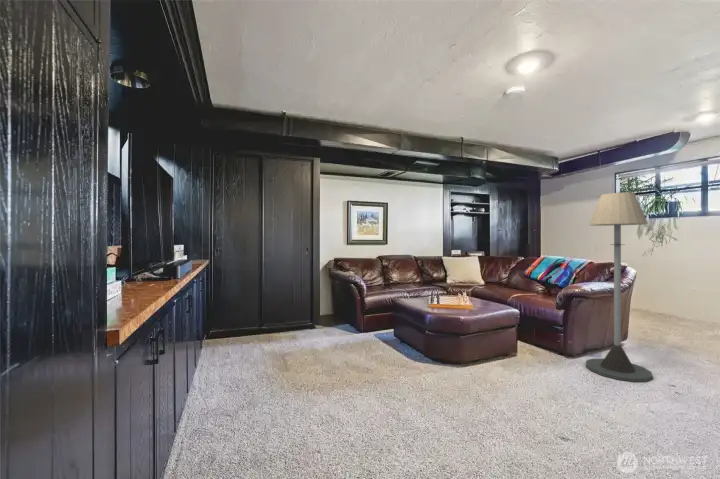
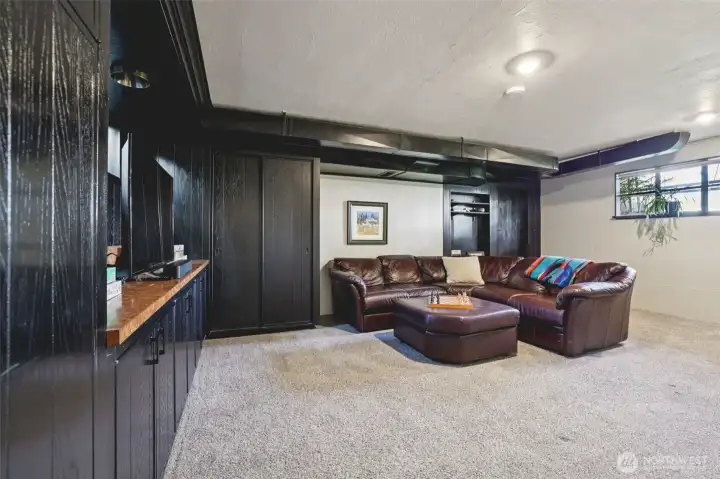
- floor lamp [585,192,654,383]
